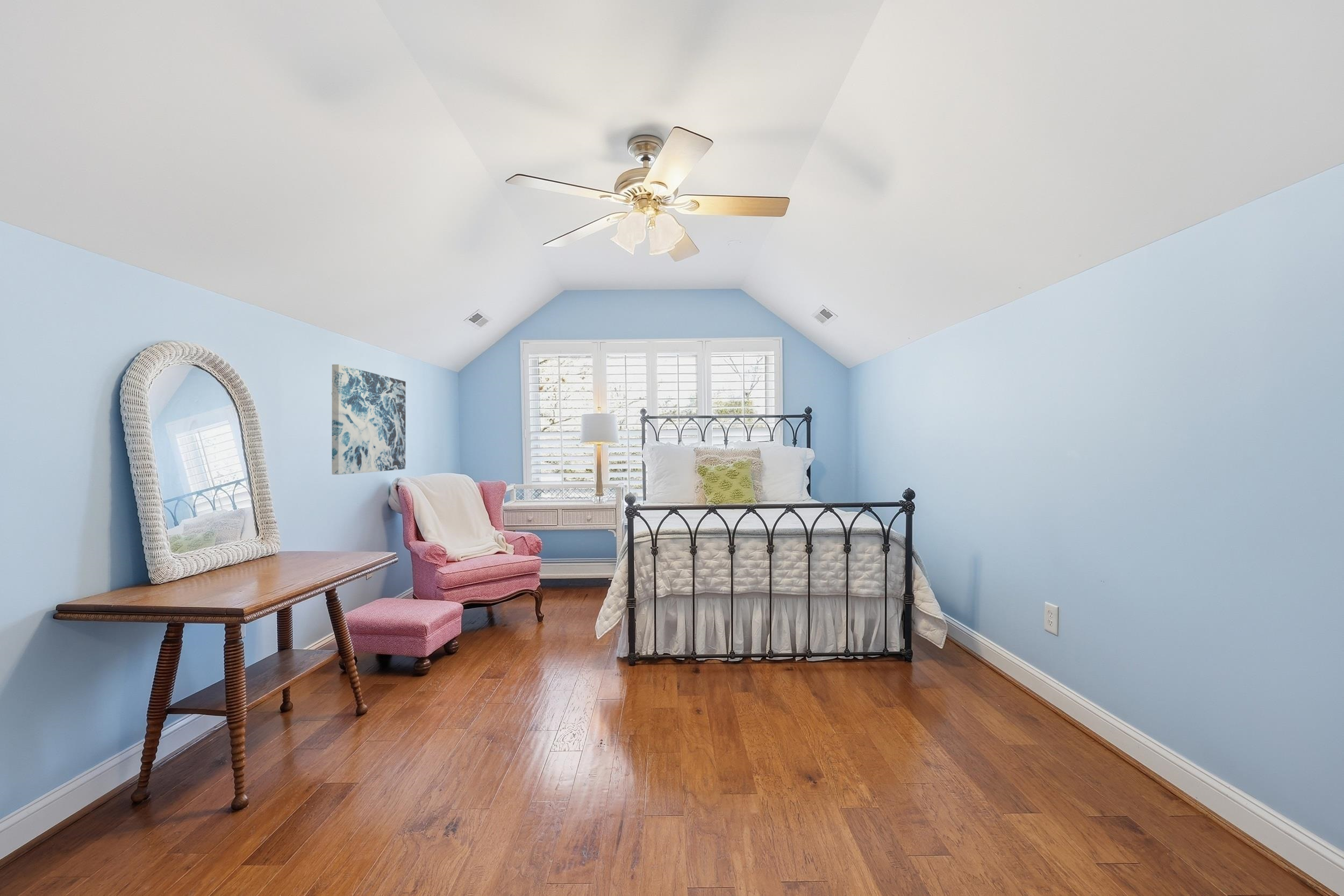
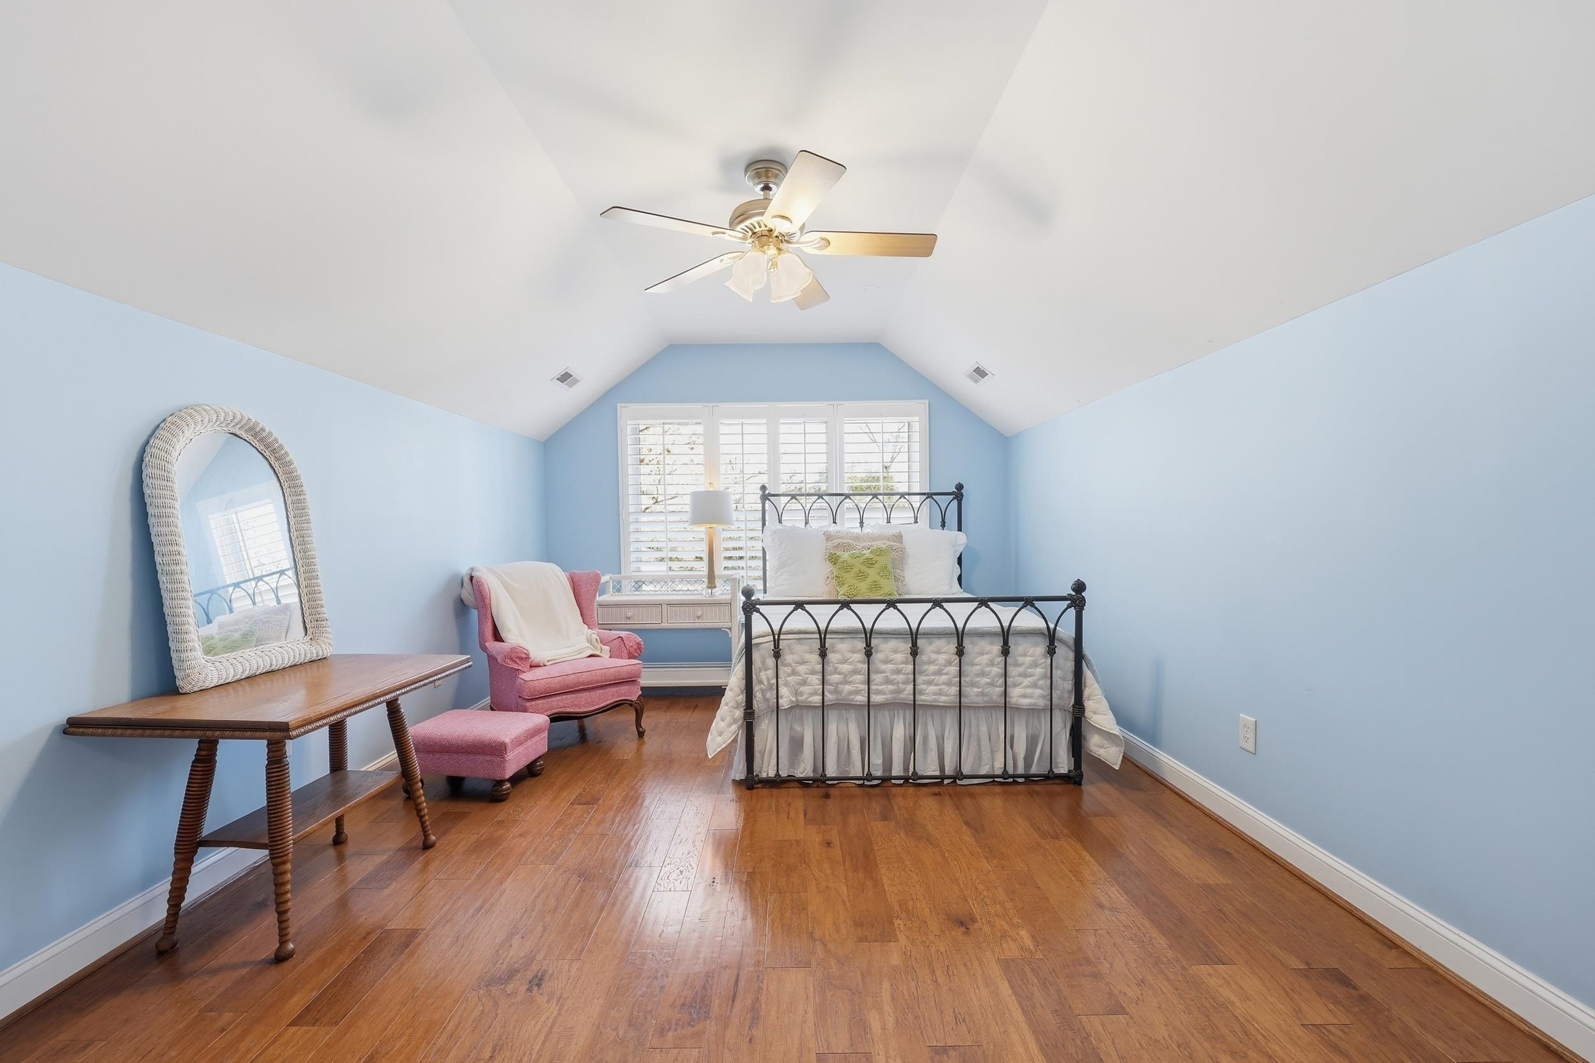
- wall art [331,364,406,475]
